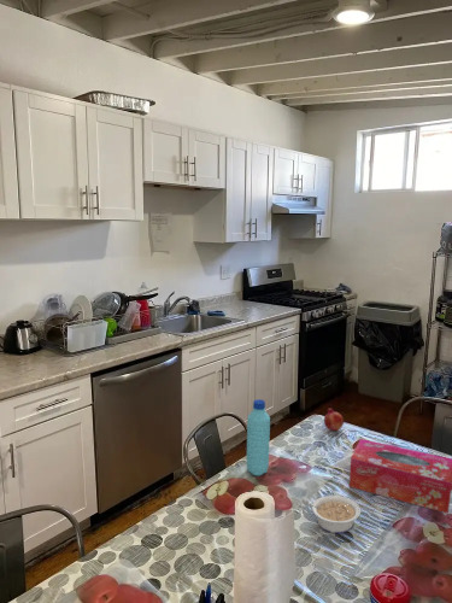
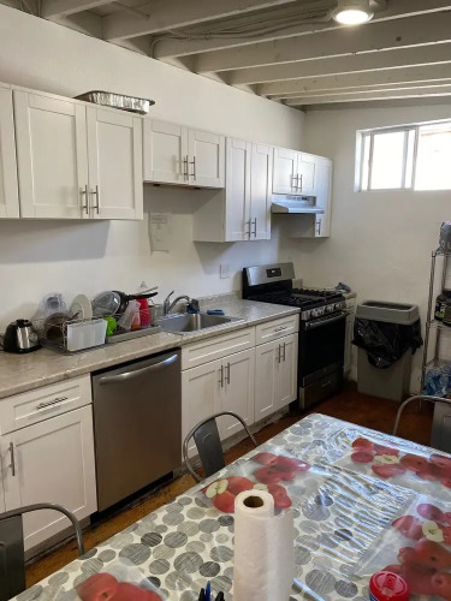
- legume [301,494,362,534]
- fruit [323,406,345,433]
- tissue box [348,438,452,515]
- water bottle [246,398,271,476]
